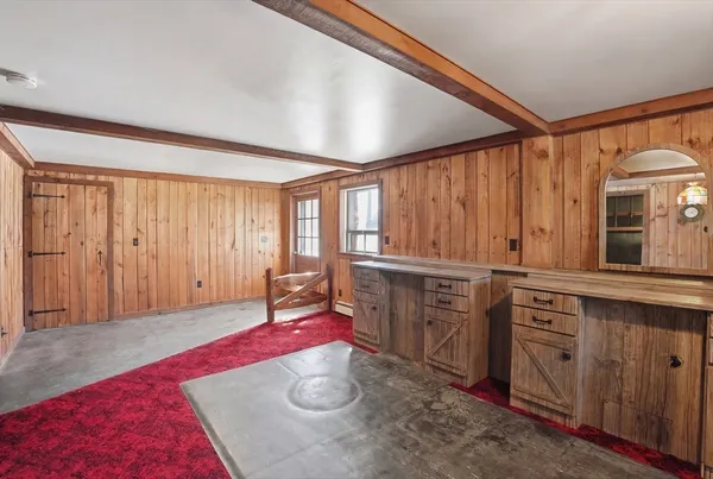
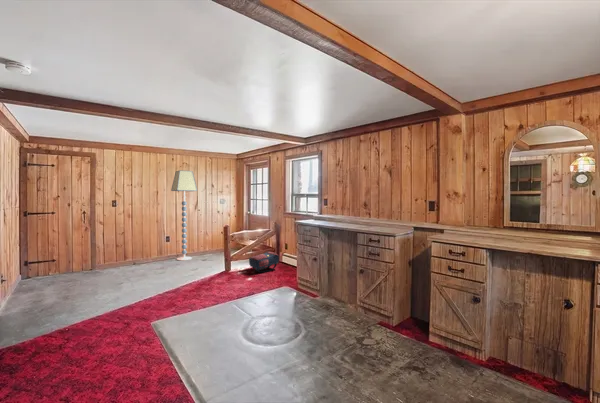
+ satchel [248,251,280,273]
+ floor lamp [170,169,198,261]
